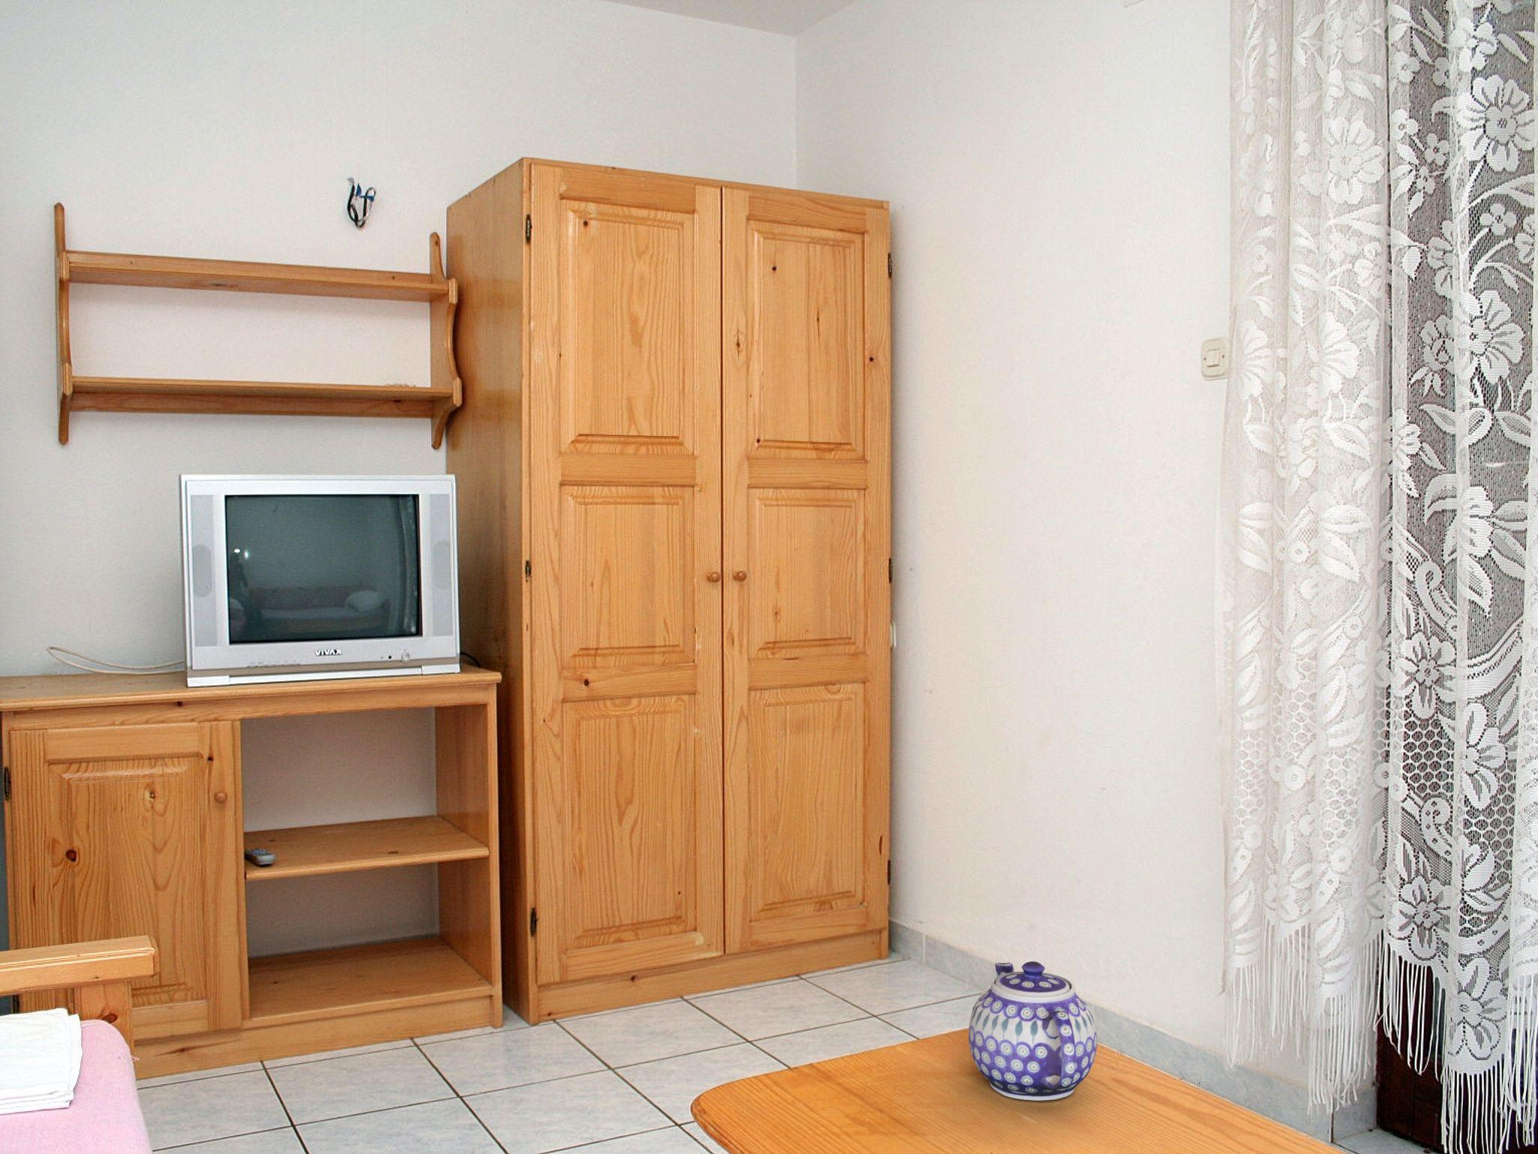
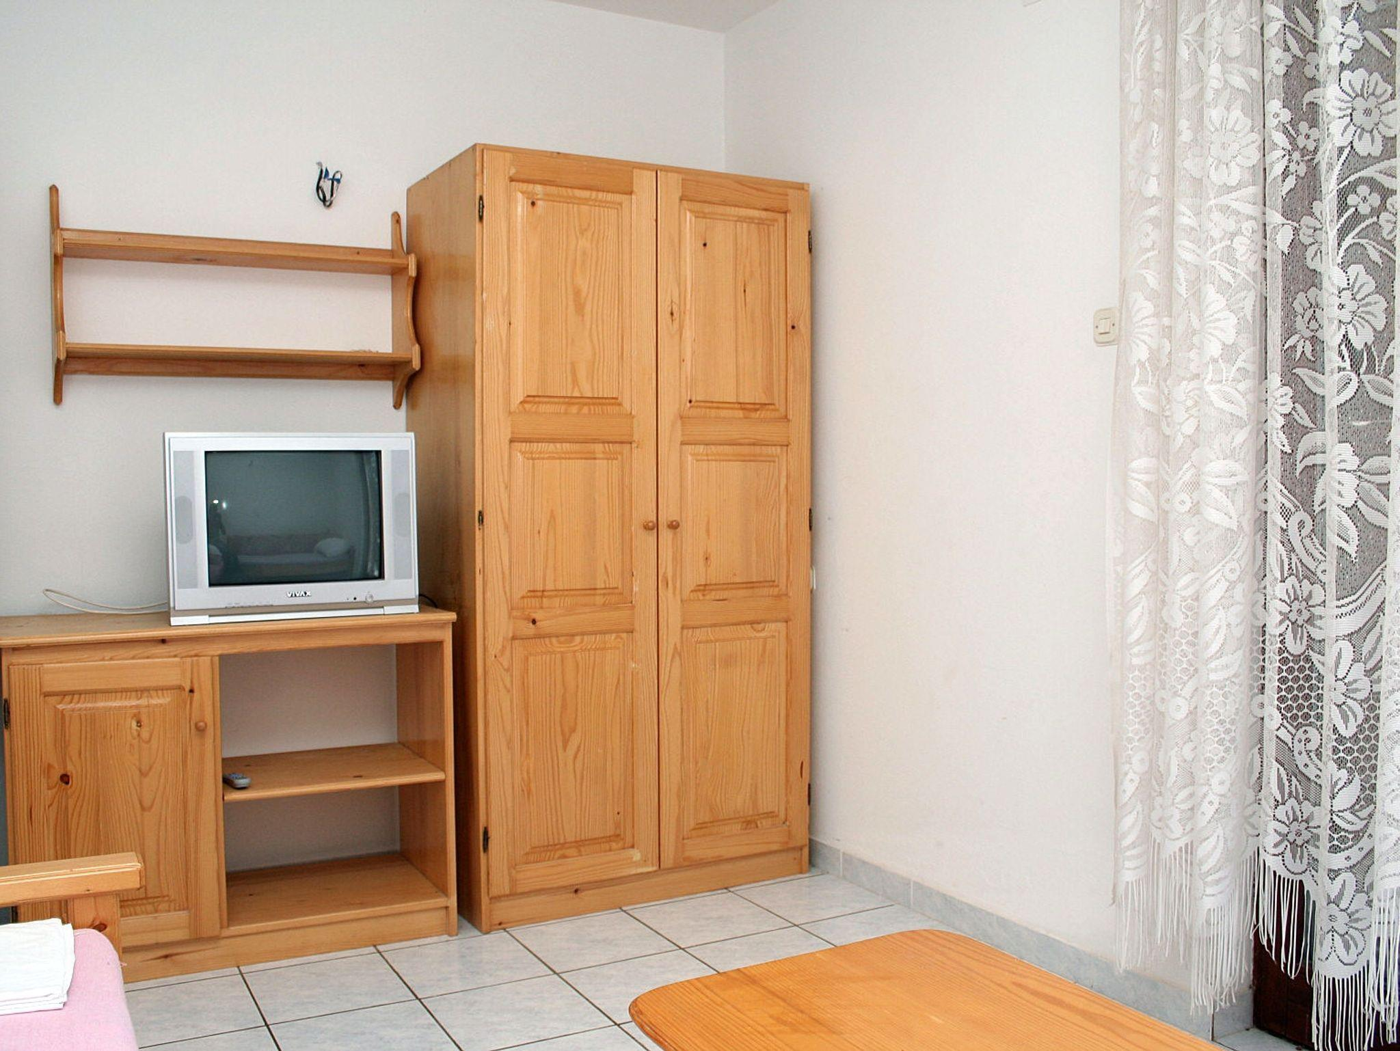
- teapot [968,960,1098,1102]
